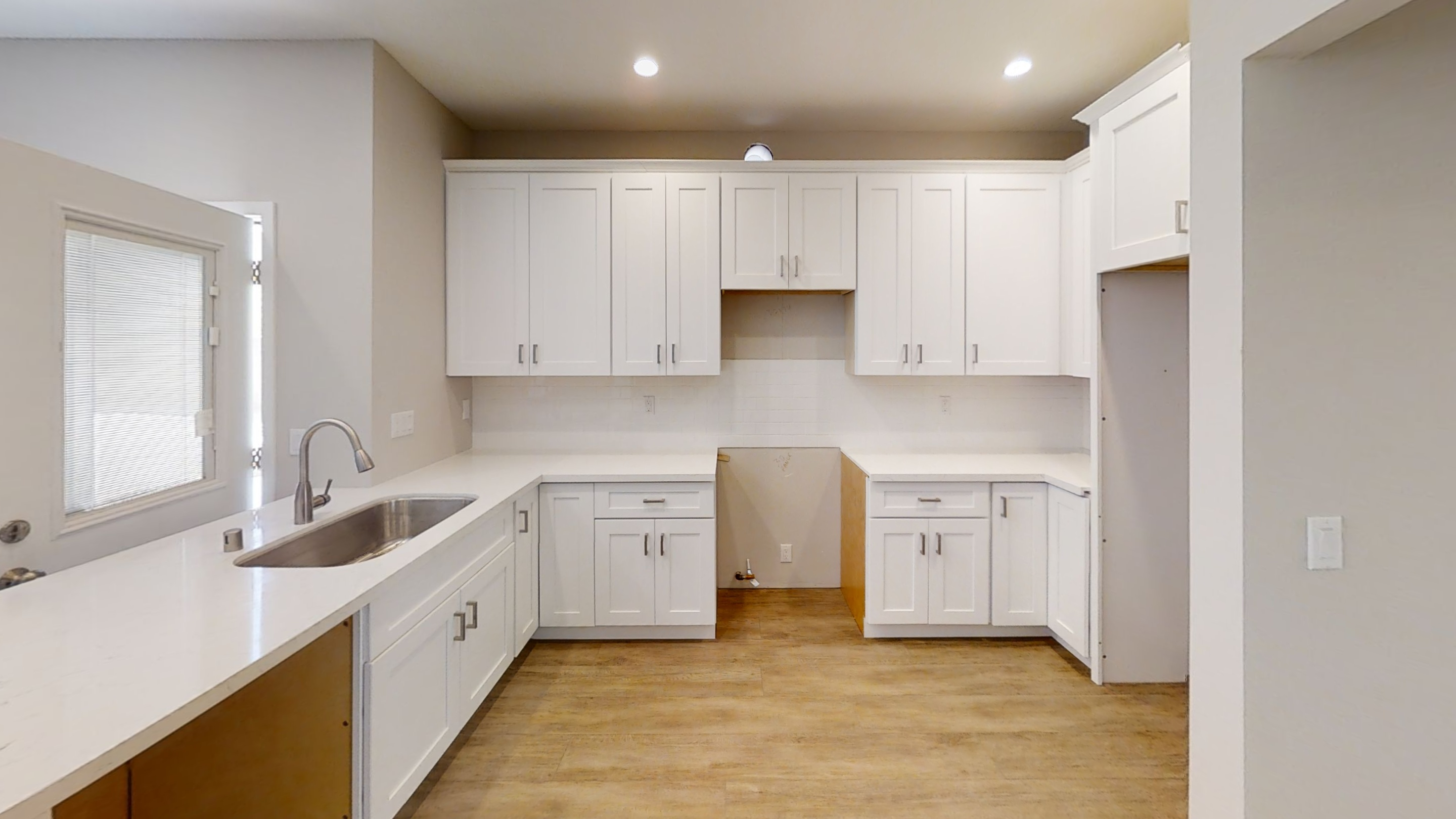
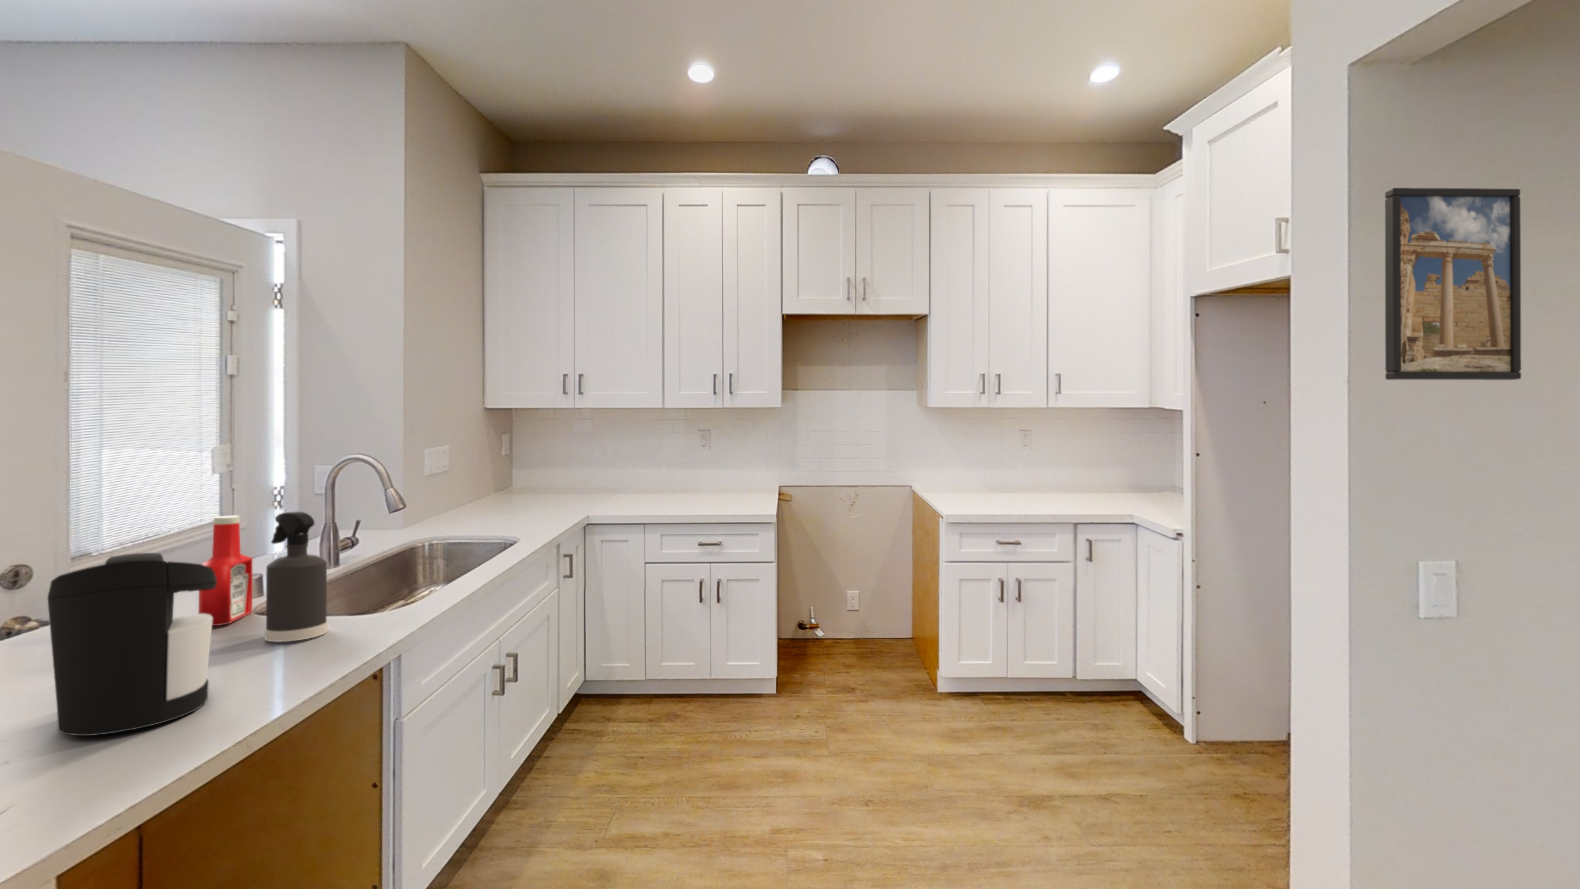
+ spray bottle [265,511,329,643]
+ coffee maker [47,553,217,736]
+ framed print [1385,187,1521,381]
+ soap bottle [199,515,253,626]
